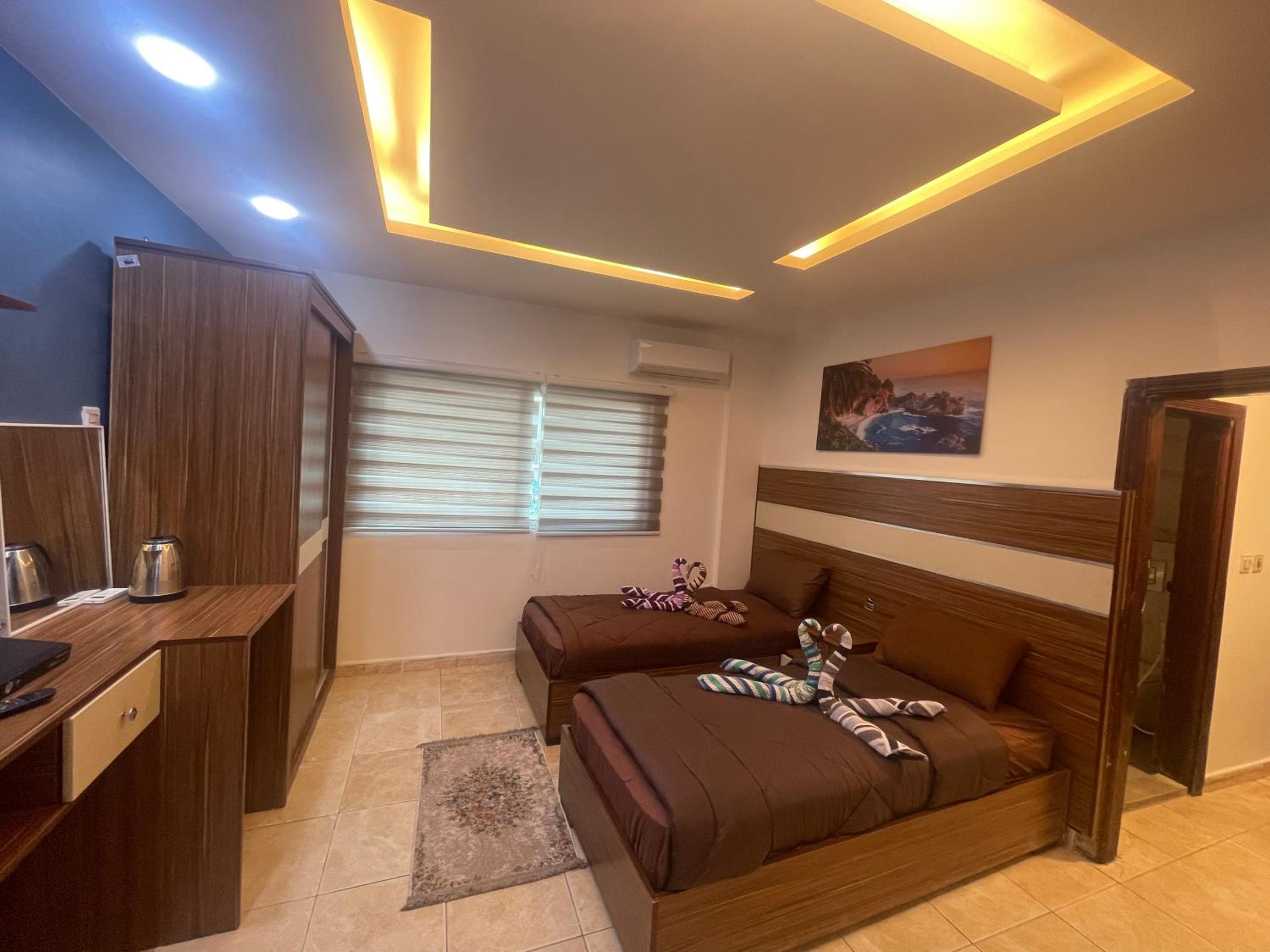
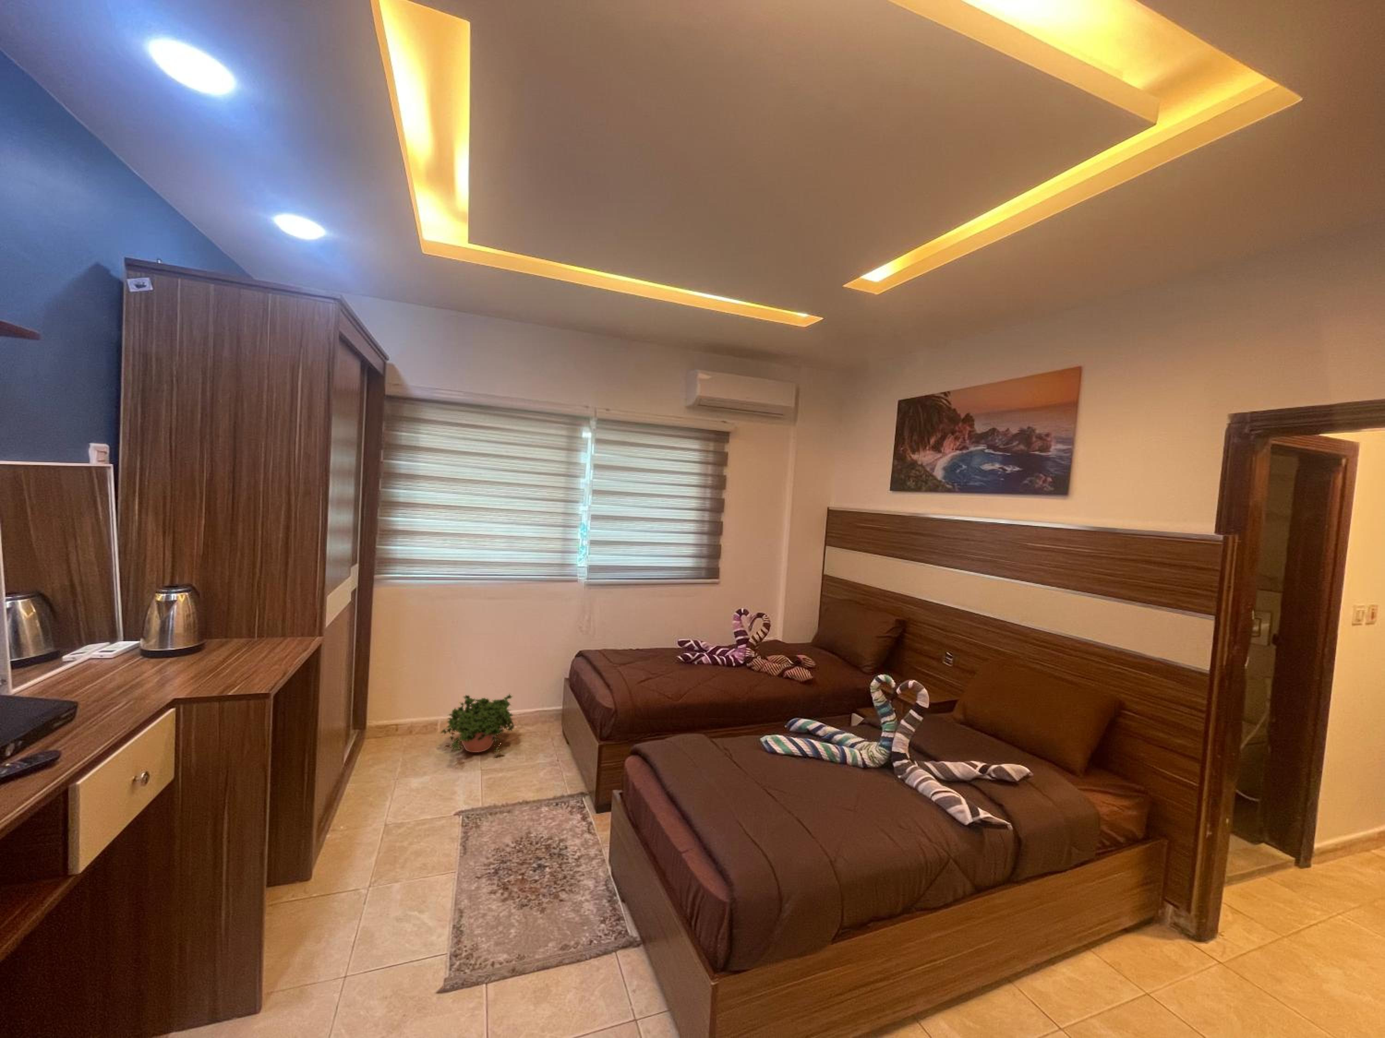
+ potted plant [439,692,515,757]
